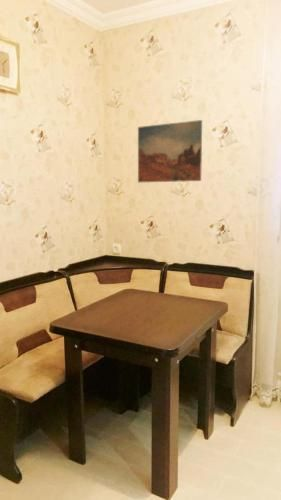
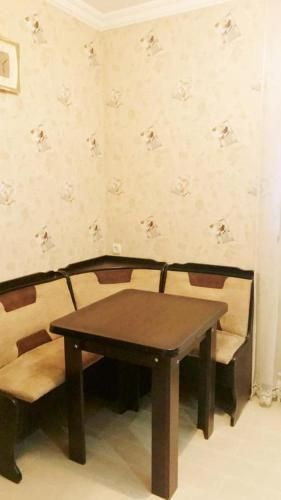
- wall art [137,119,203,183]
